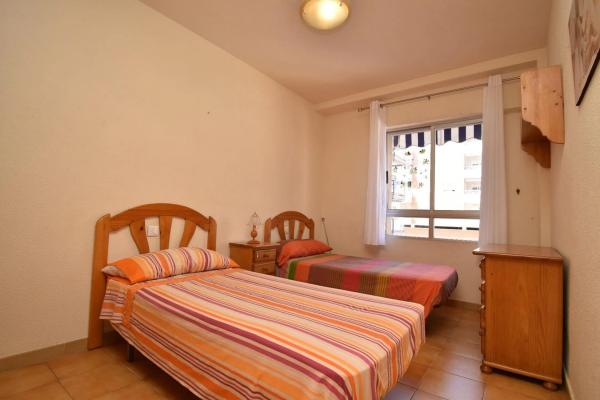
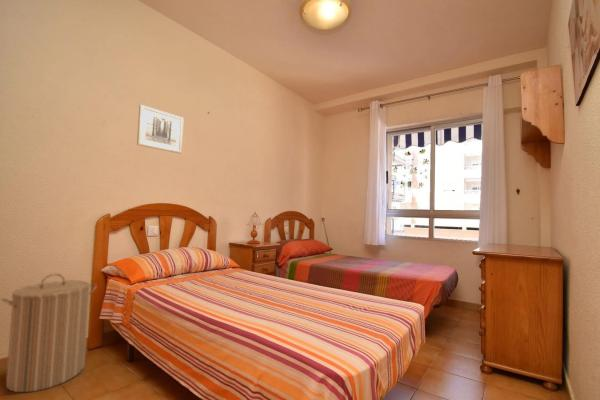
+ laundry hamper [0,273,98,393]
+ wall art [136,104,185,155]
